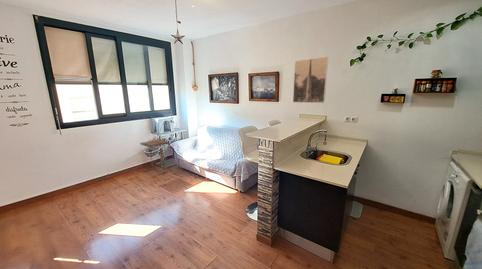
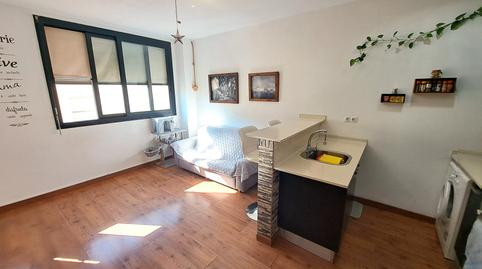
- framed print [292,56,329,104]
- side table [139,139,170,177]
